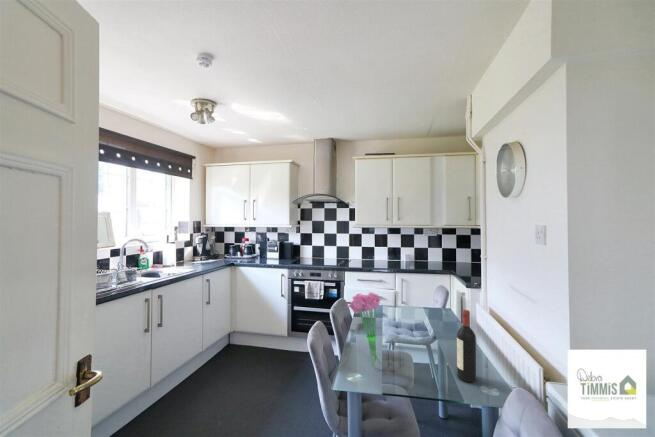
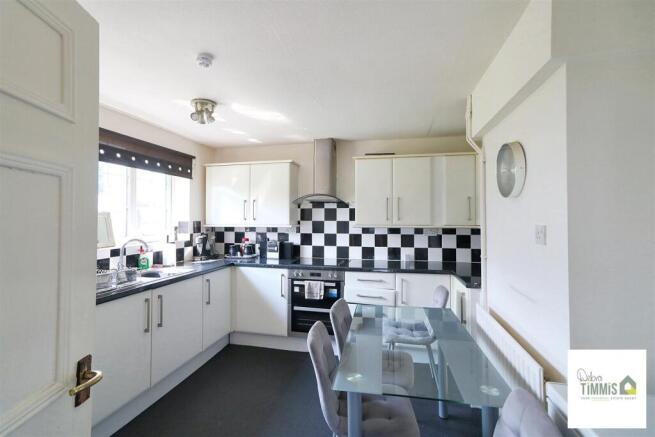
- flowers [347,291,383,368]
- wine bottle [456,309,477,383]
